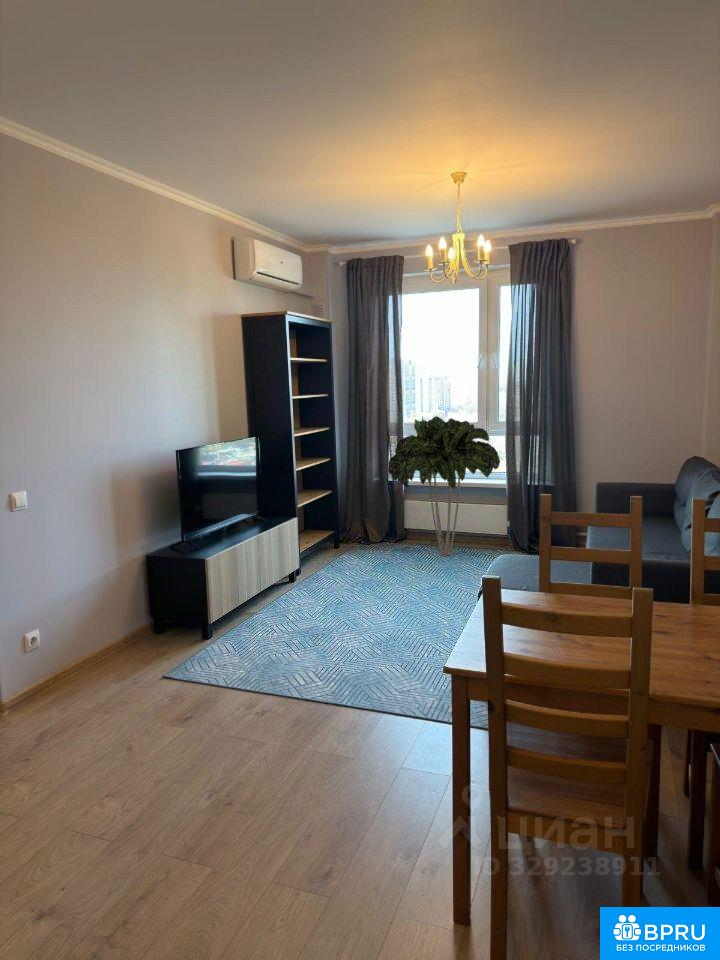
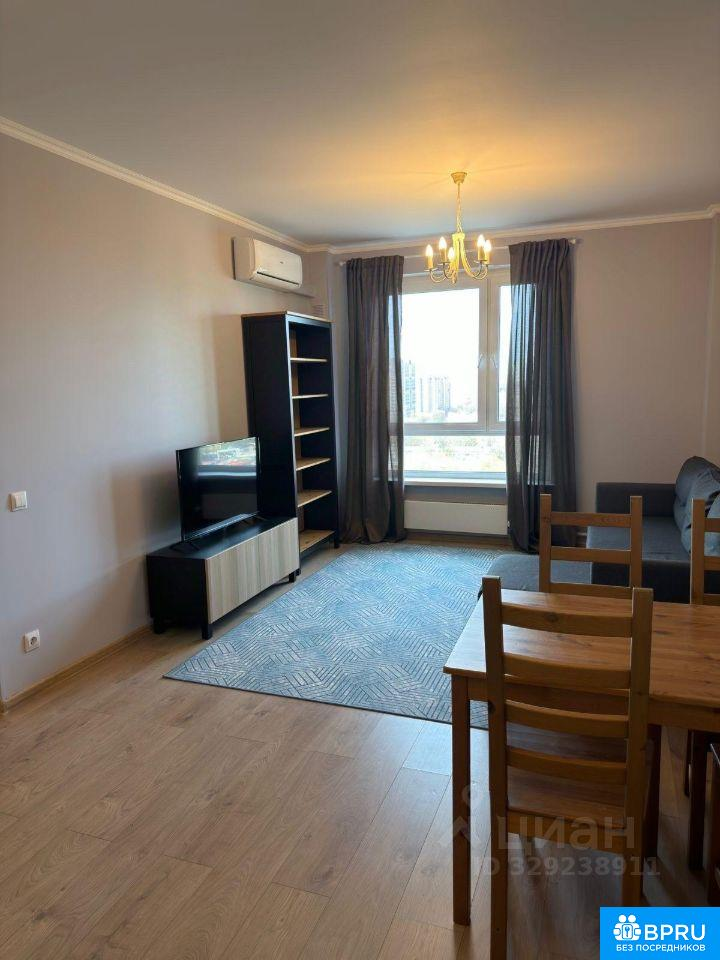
- indoor plant [387,415,501,557]
